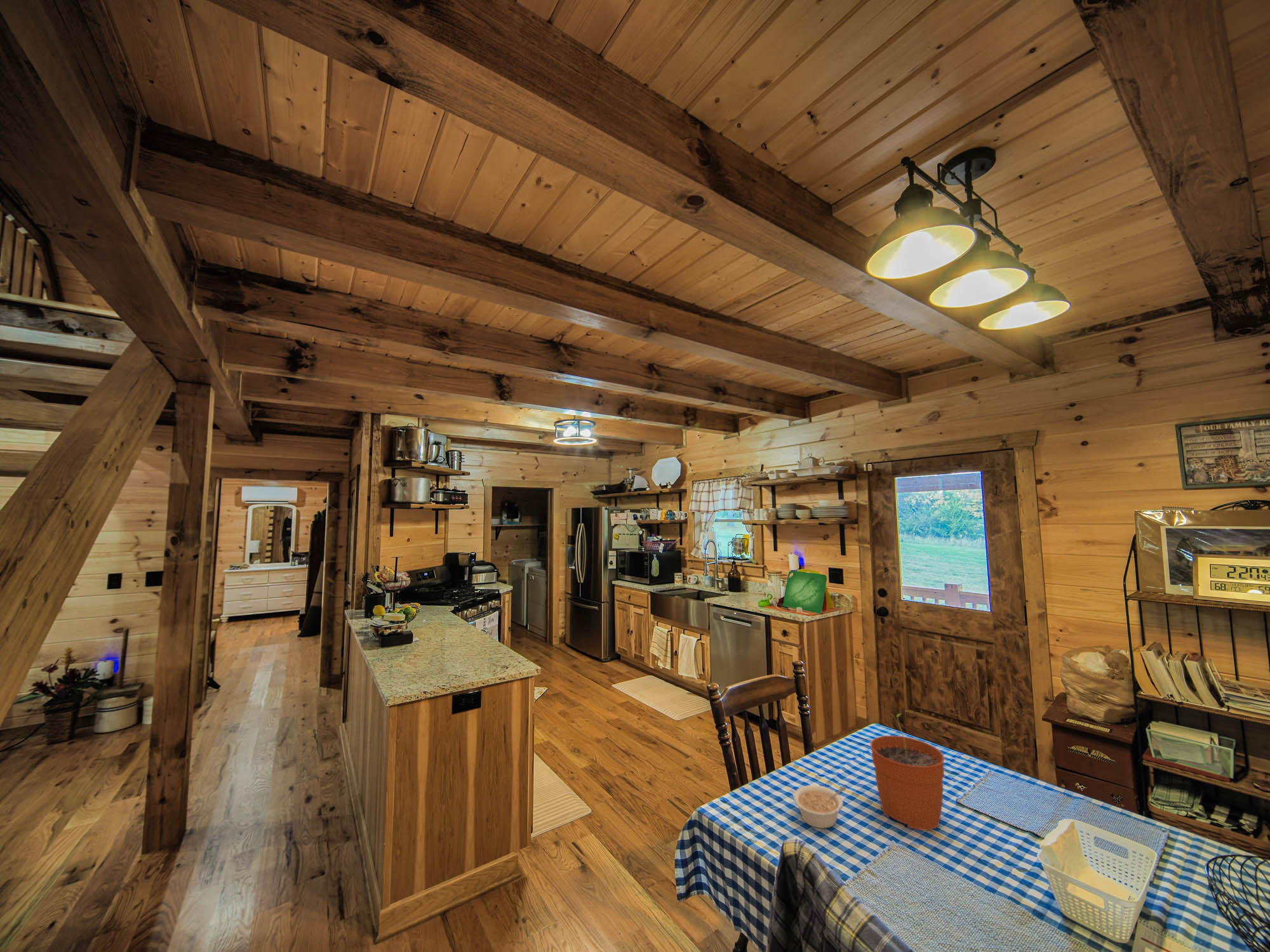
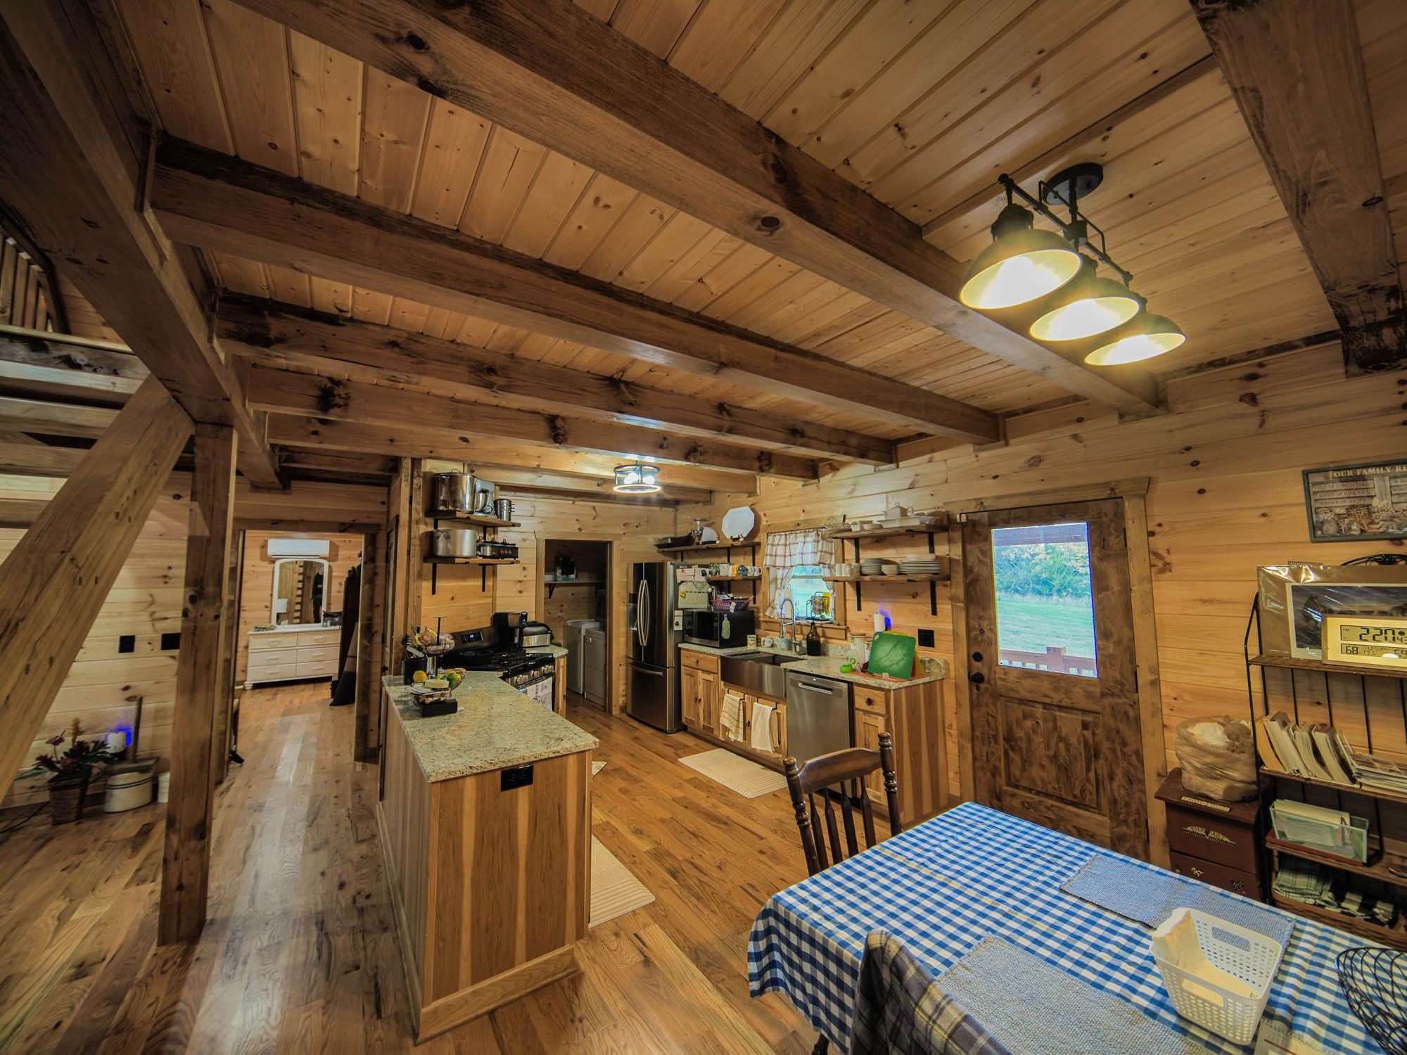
- legume [793,784,847,829]
- plant pot [870,713,946,831]
